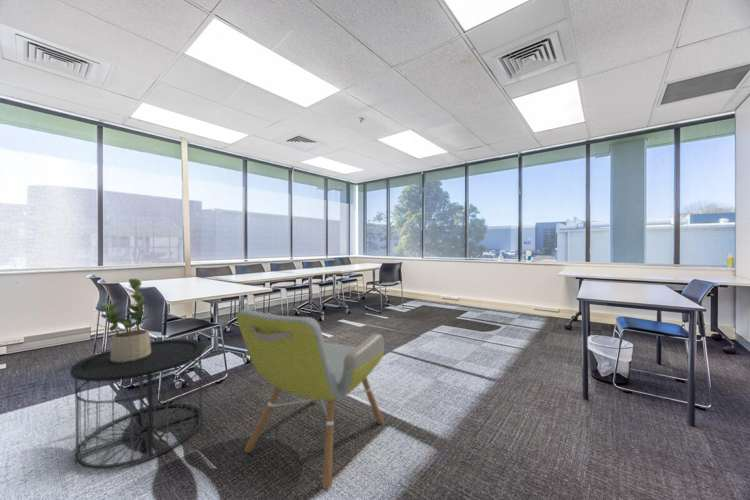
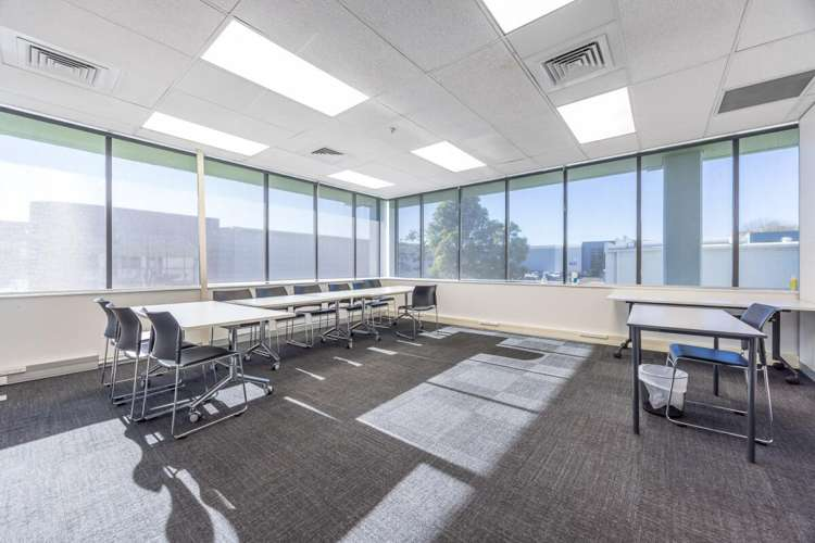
- armchair [235,308,385,490]
- side table [69,338,206,471]
- potted plant [95,278,151,362]
